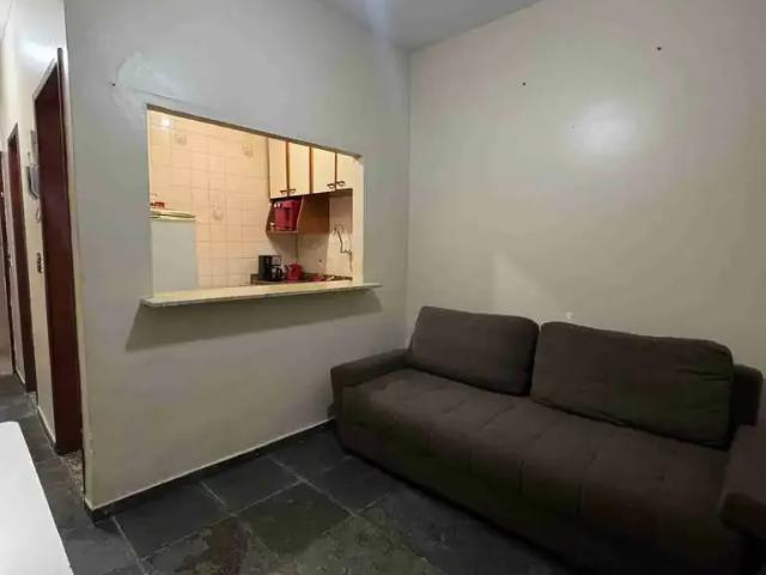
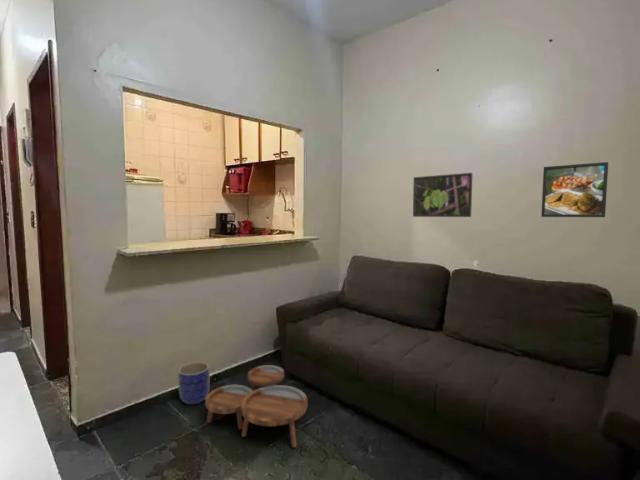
+ nesting tables [204,364,309,449]
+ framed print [540,161,609,218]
+ planter [177,361,211,405]
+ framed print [412,172,473,218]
